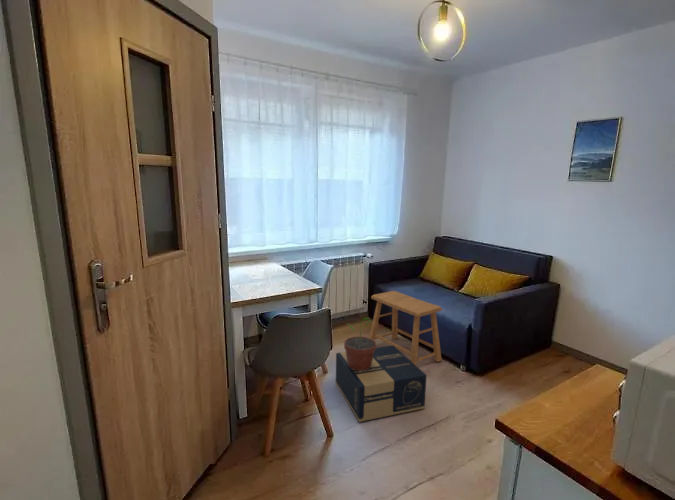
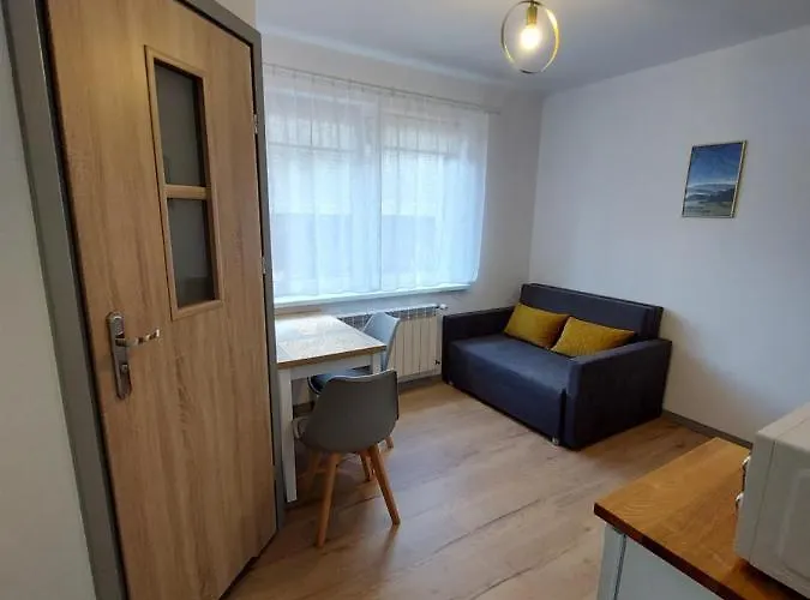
- cardboard box [335,345,428,423]
- potted plant [343,317,377,371]
- stool [368,290,443,367]
